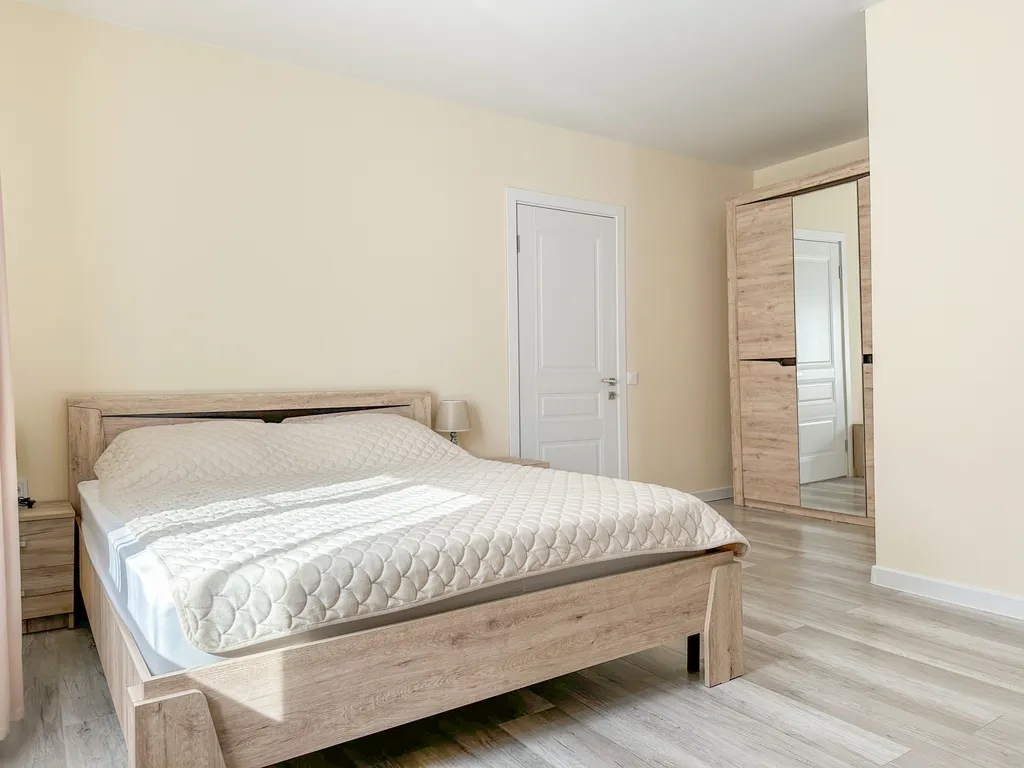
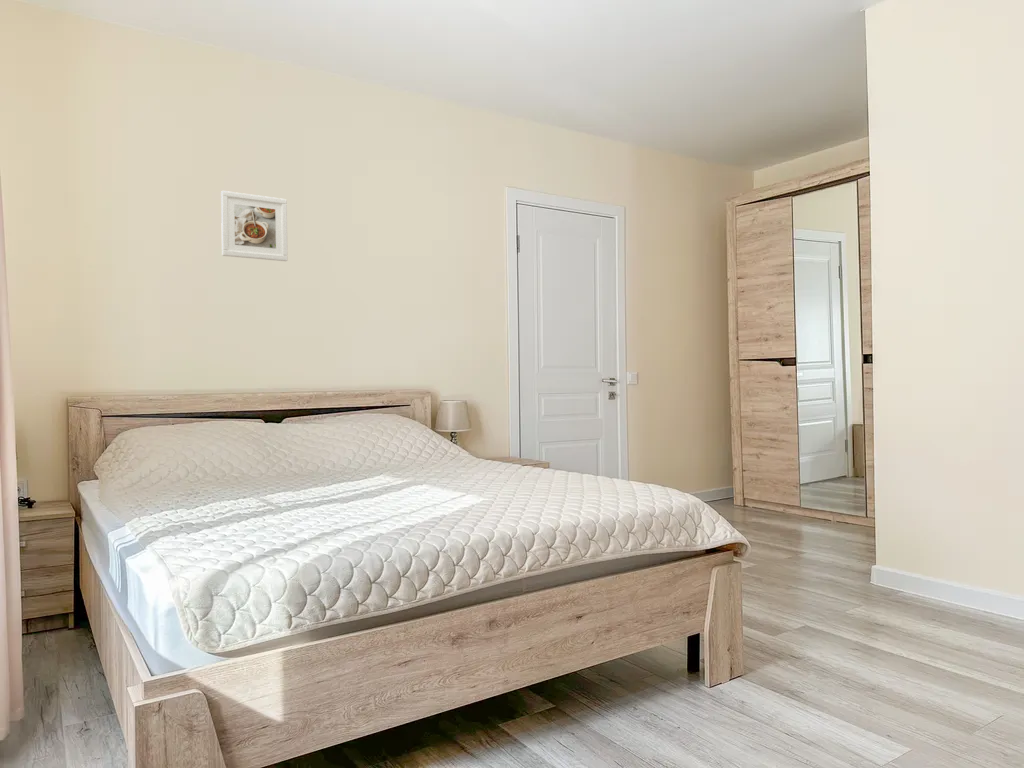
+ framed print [220,190,289,262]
